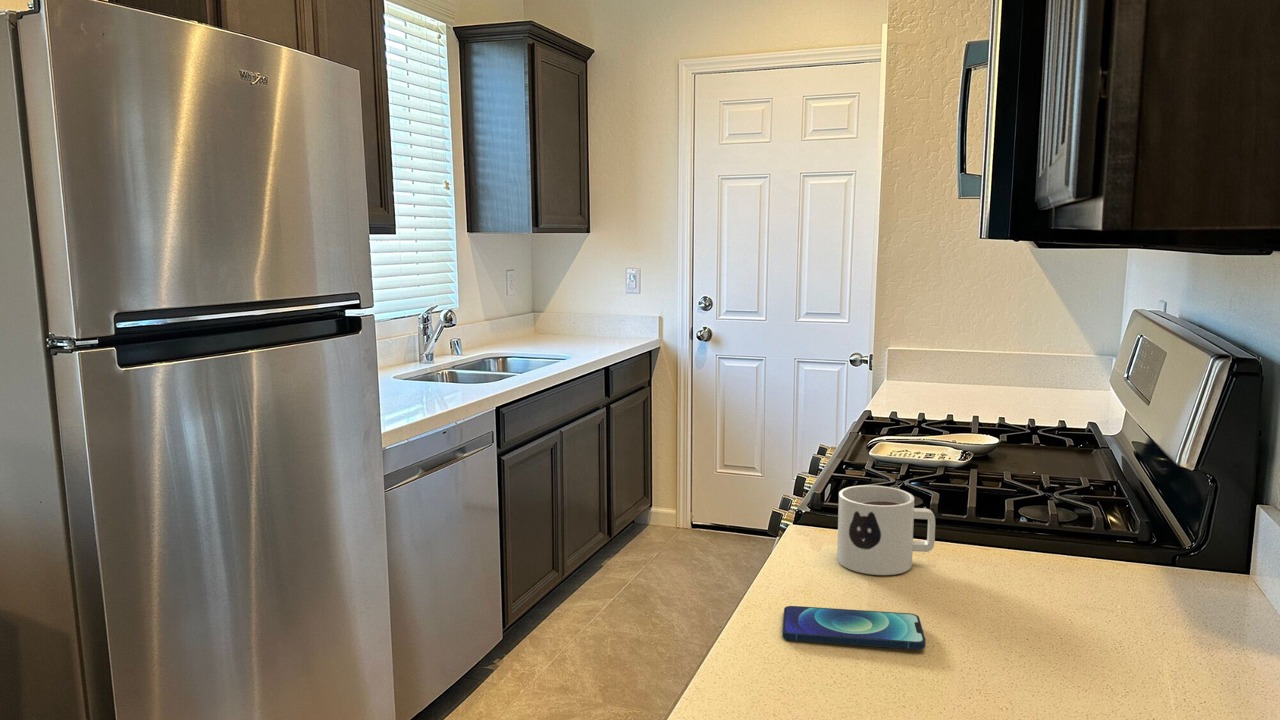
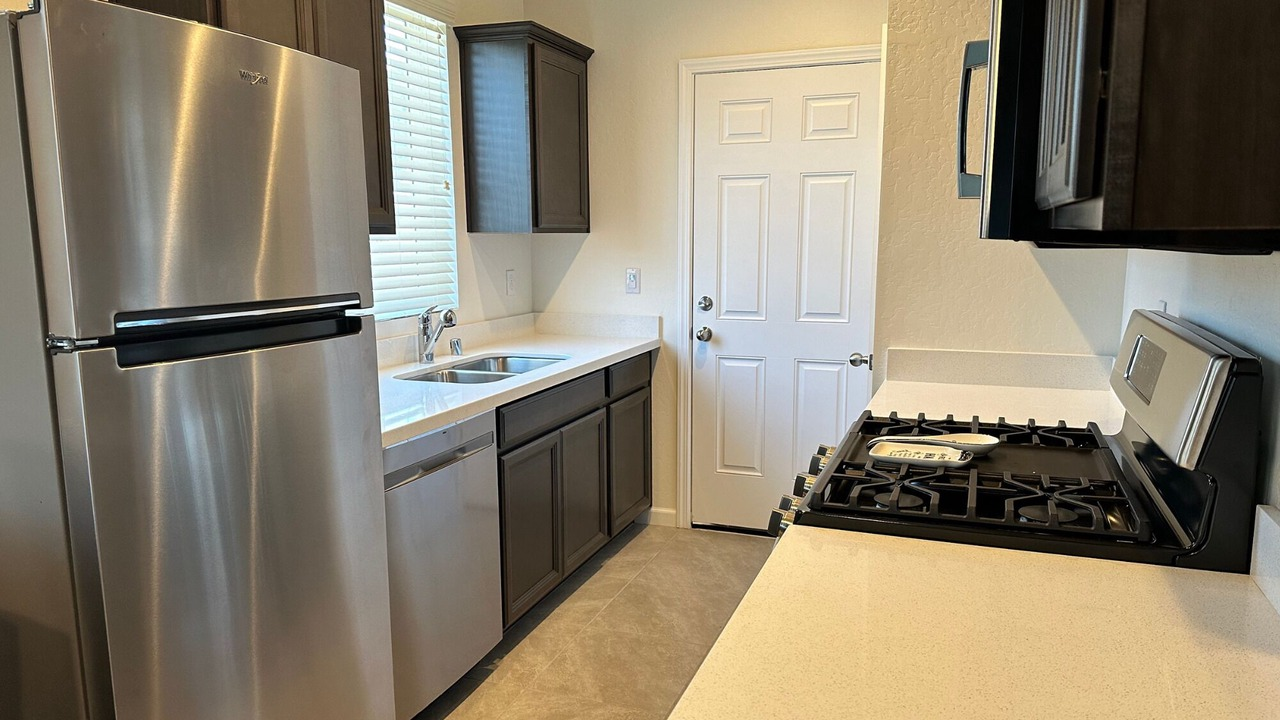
- smartphone [781,605,926,650]
- mug [836,484,936,576]
